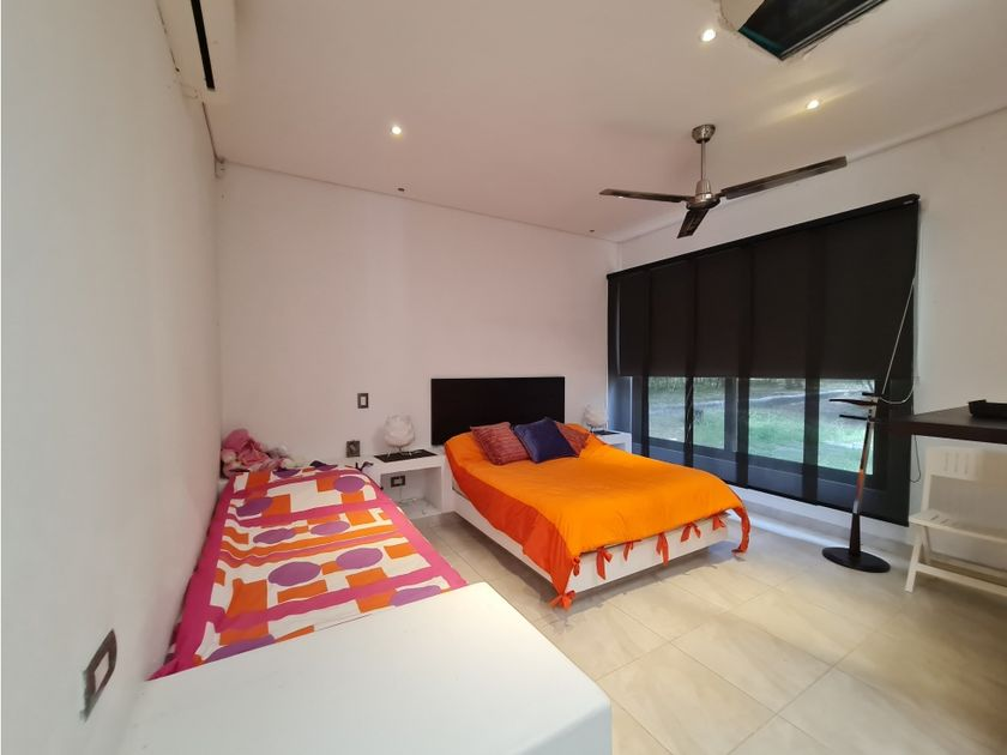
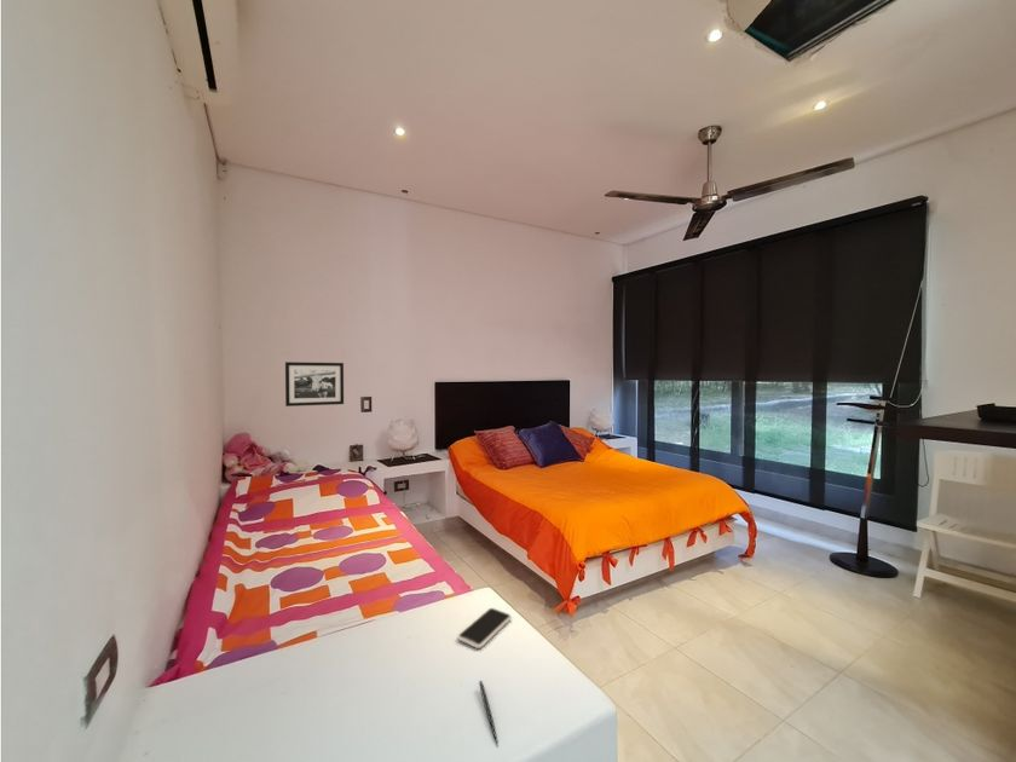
+ smartphone [456,607,513,650]
+ picture frame [284,360,345,408]
+ pen [478,680,500,747]
